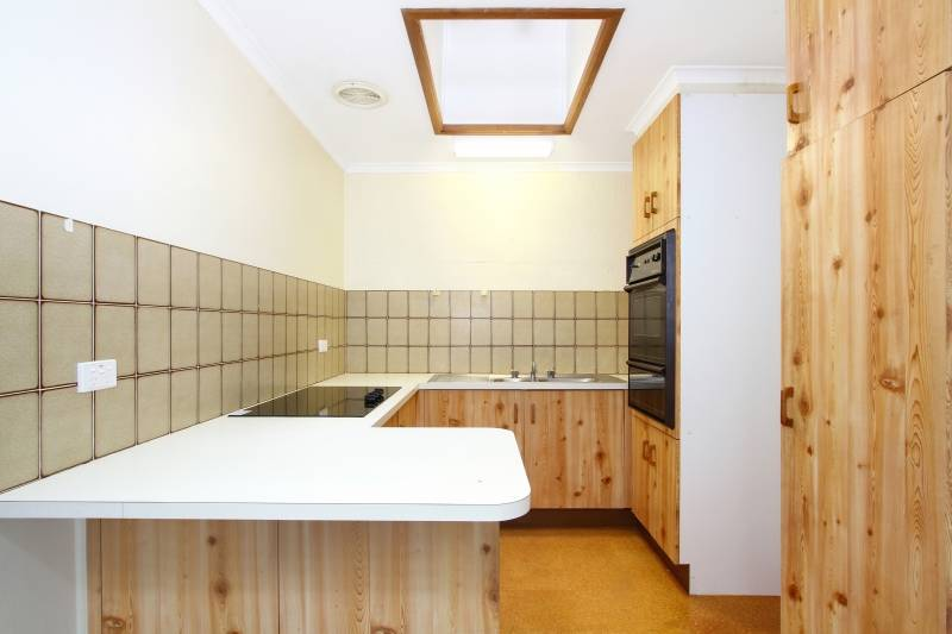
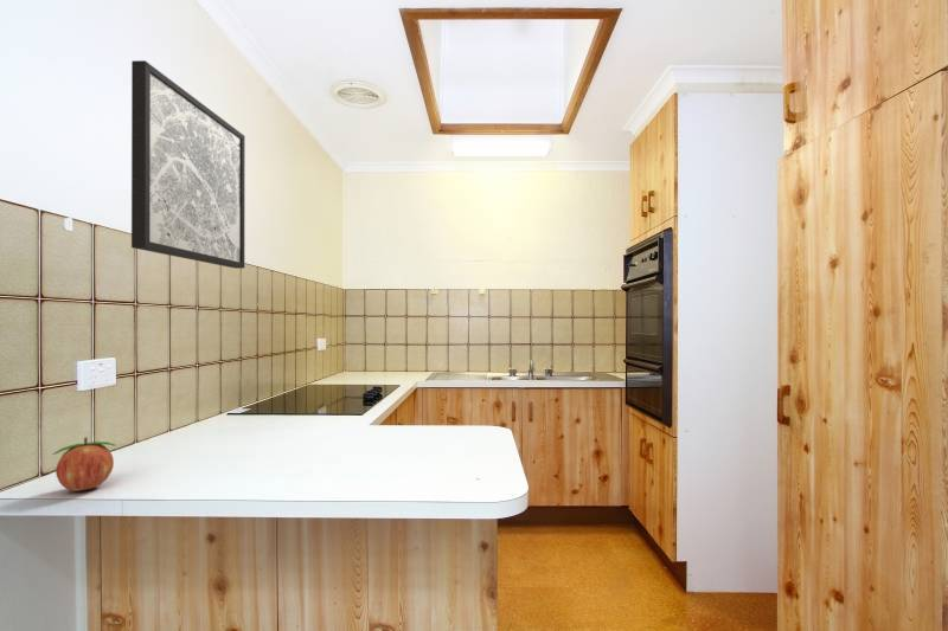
+ fruit [52,437,117,492]
+ wall art [130,59,246,270]
